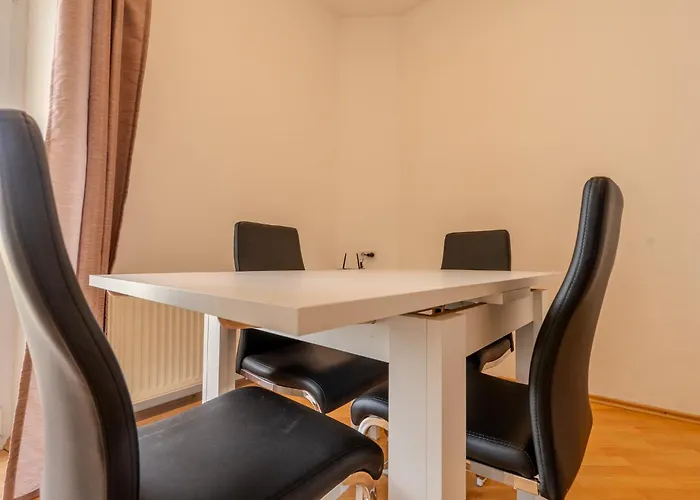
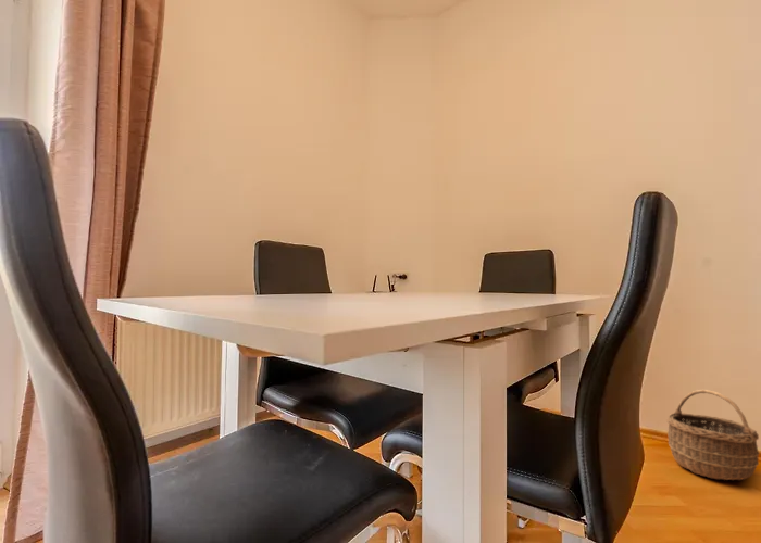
+ wicker basket [665,389,761,481]
